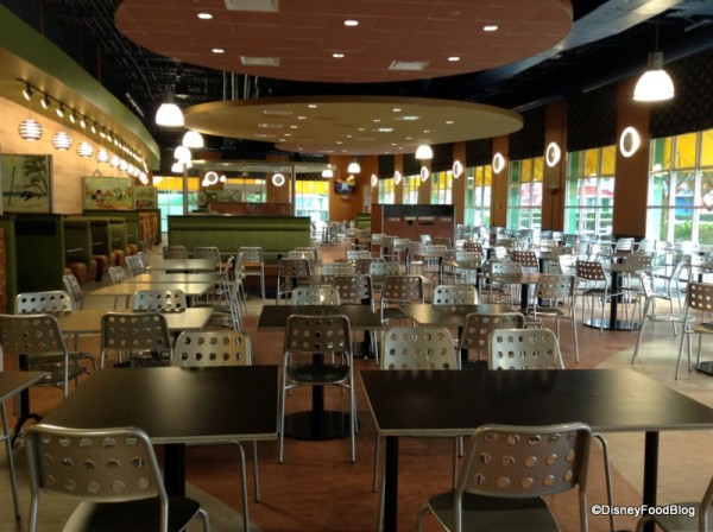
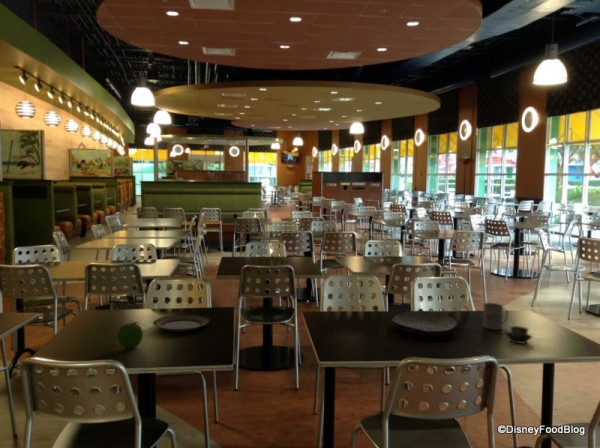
+ plate [390,310,458,336]
+ plate [152,314,210,332]
+ fruit [116,320,144,350]
+ mug [482,302,509,331]
+ cup [504,325,533,345]
